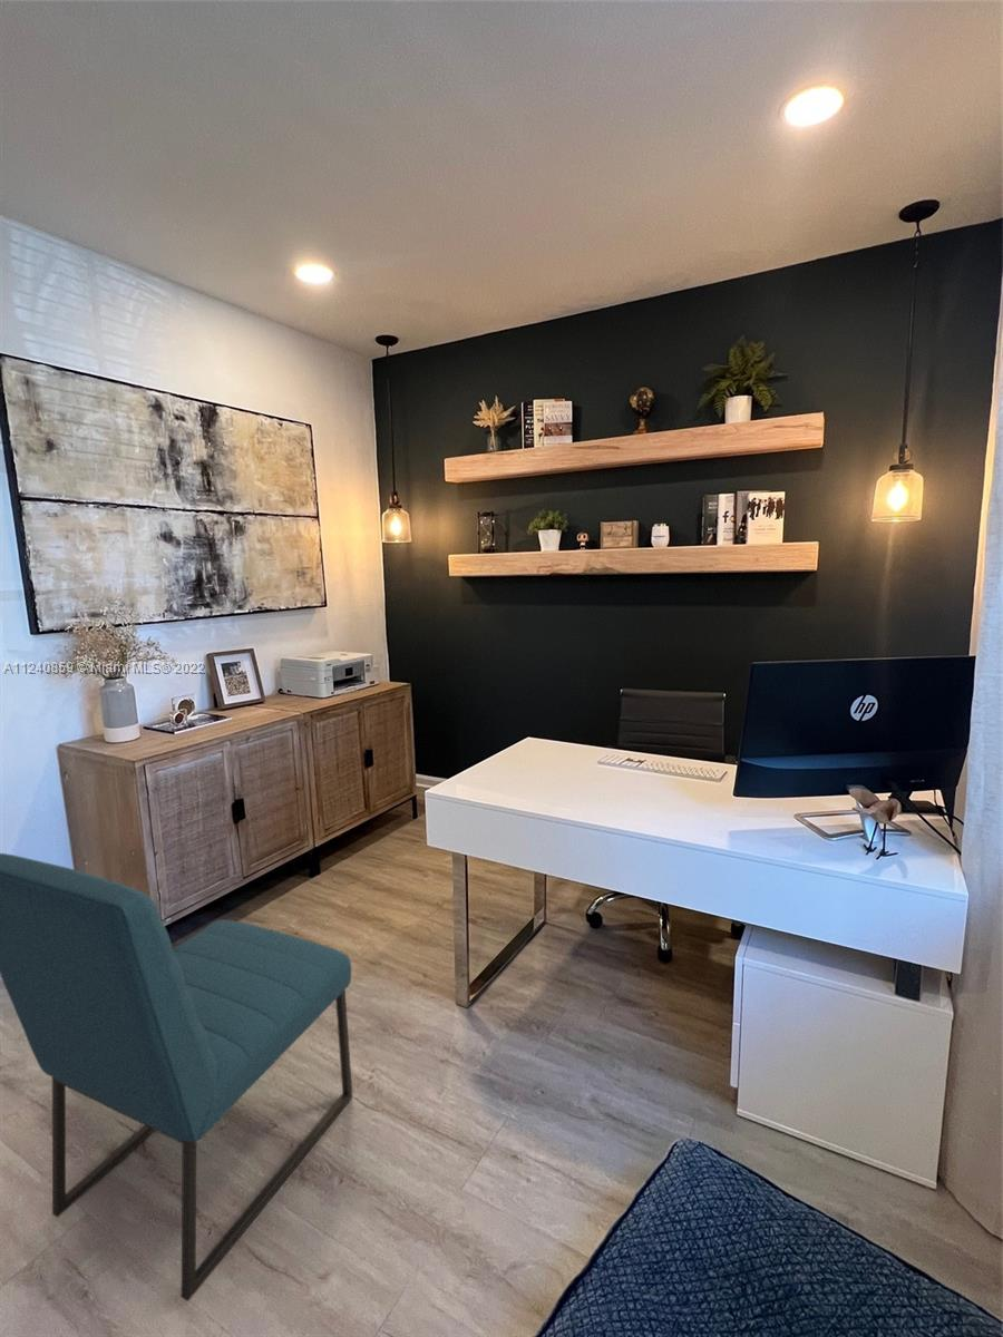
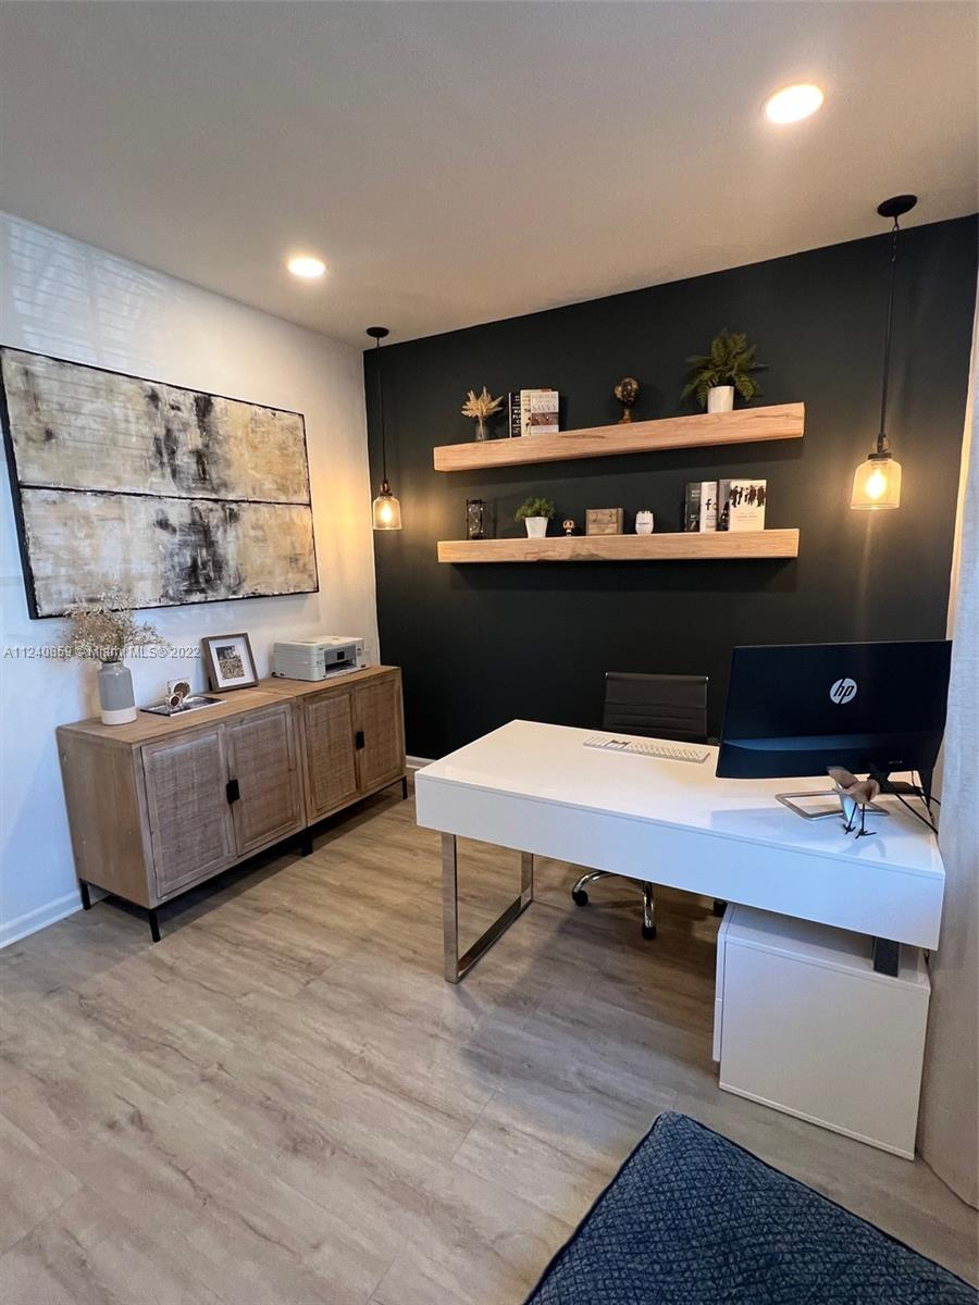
- chair [0,852,353,1302]
